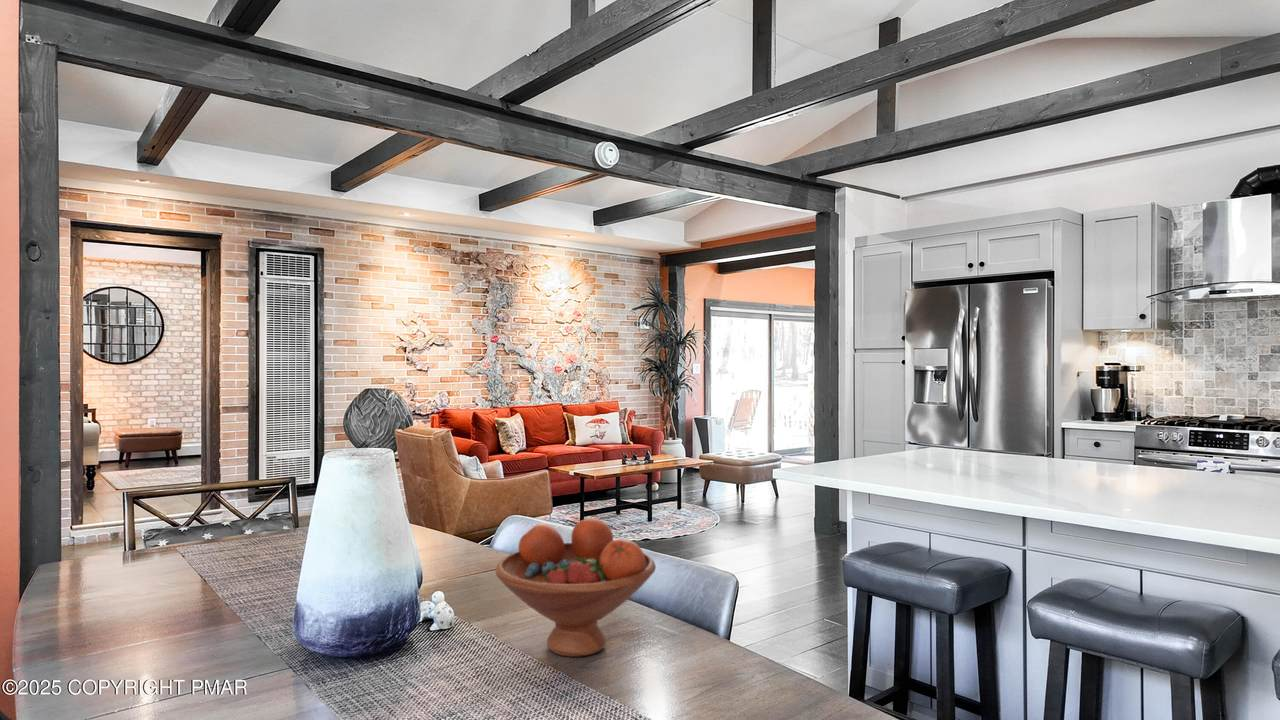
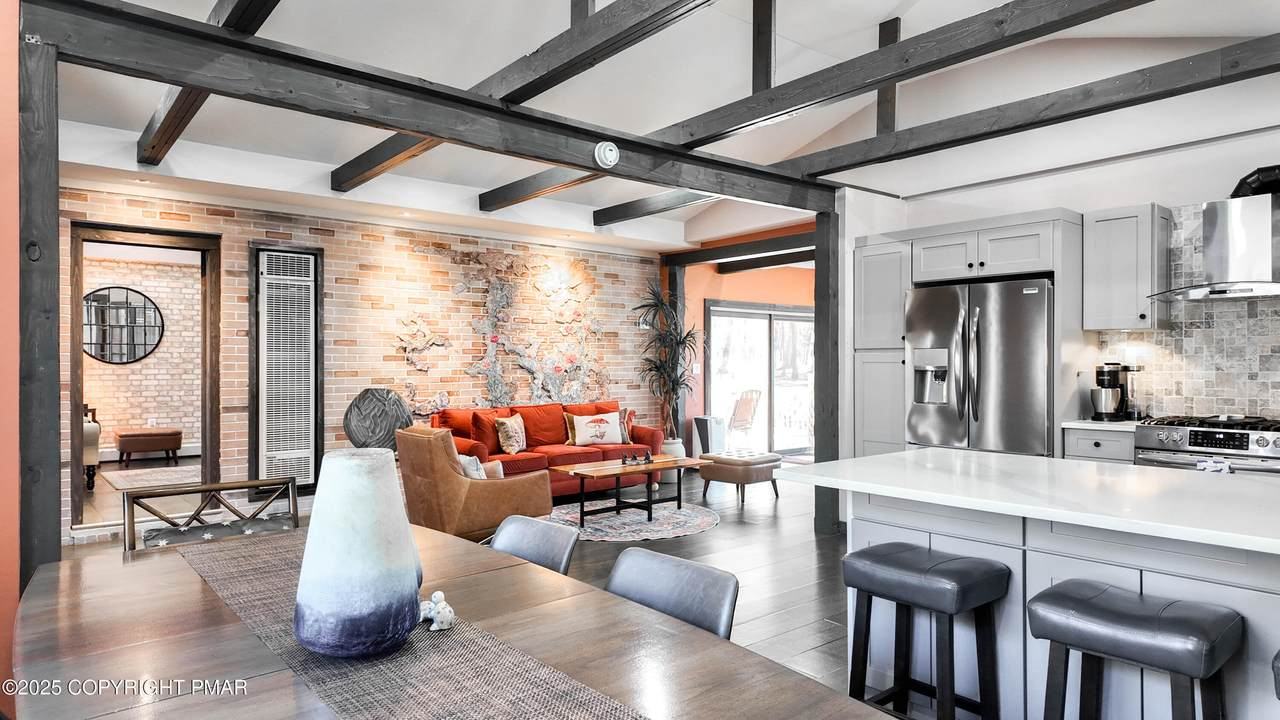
- fruit bowl [495,517,657,658]
